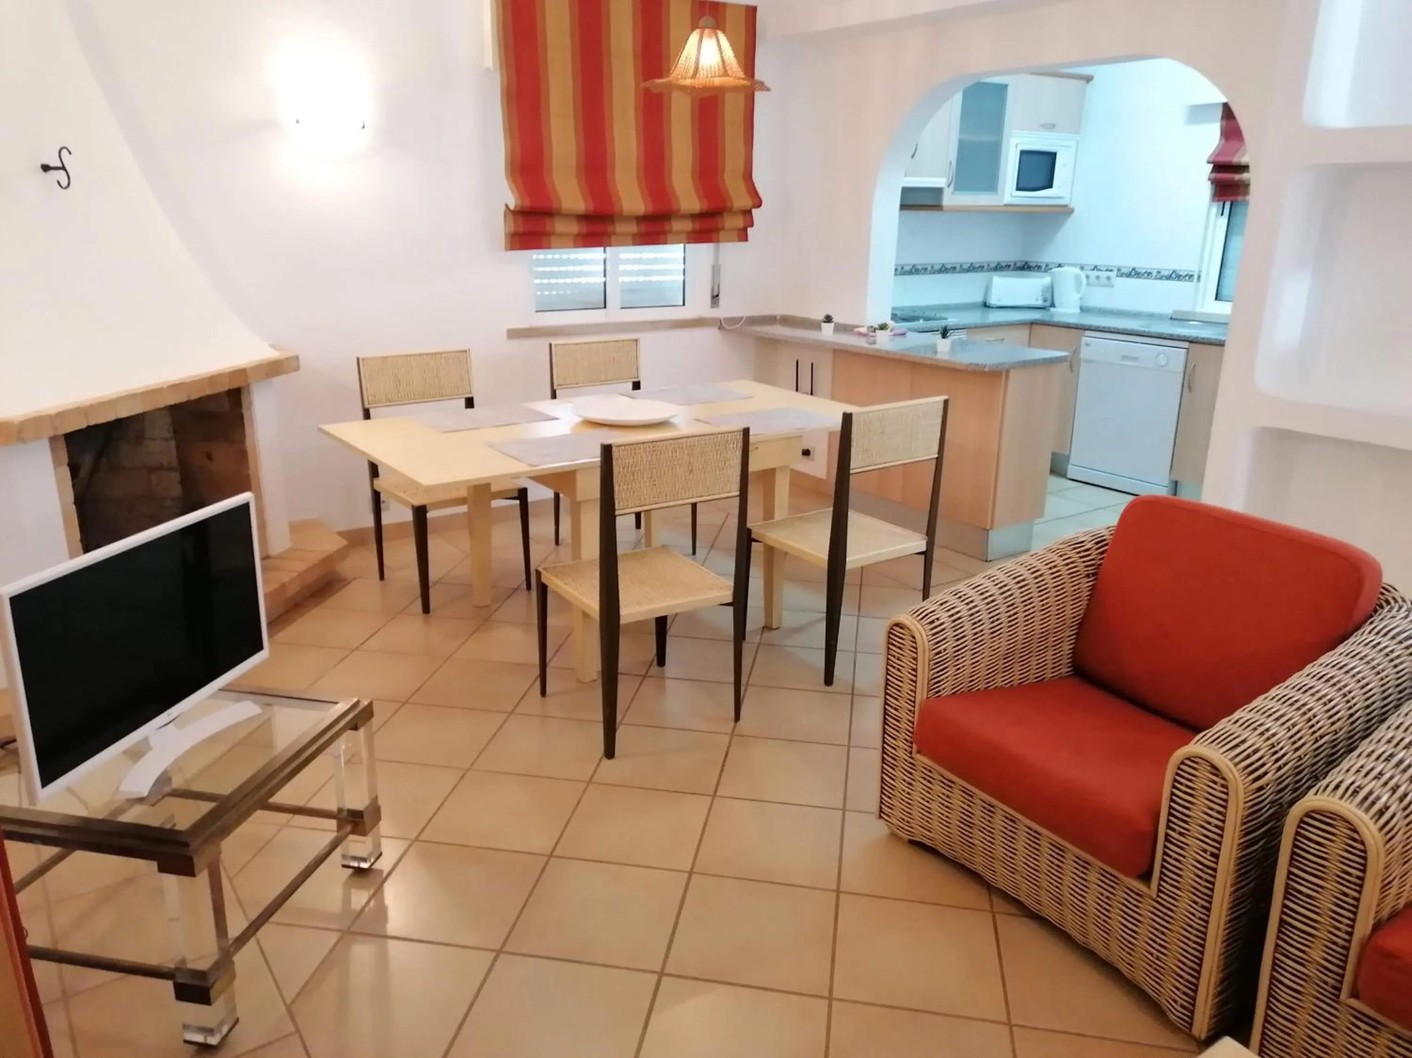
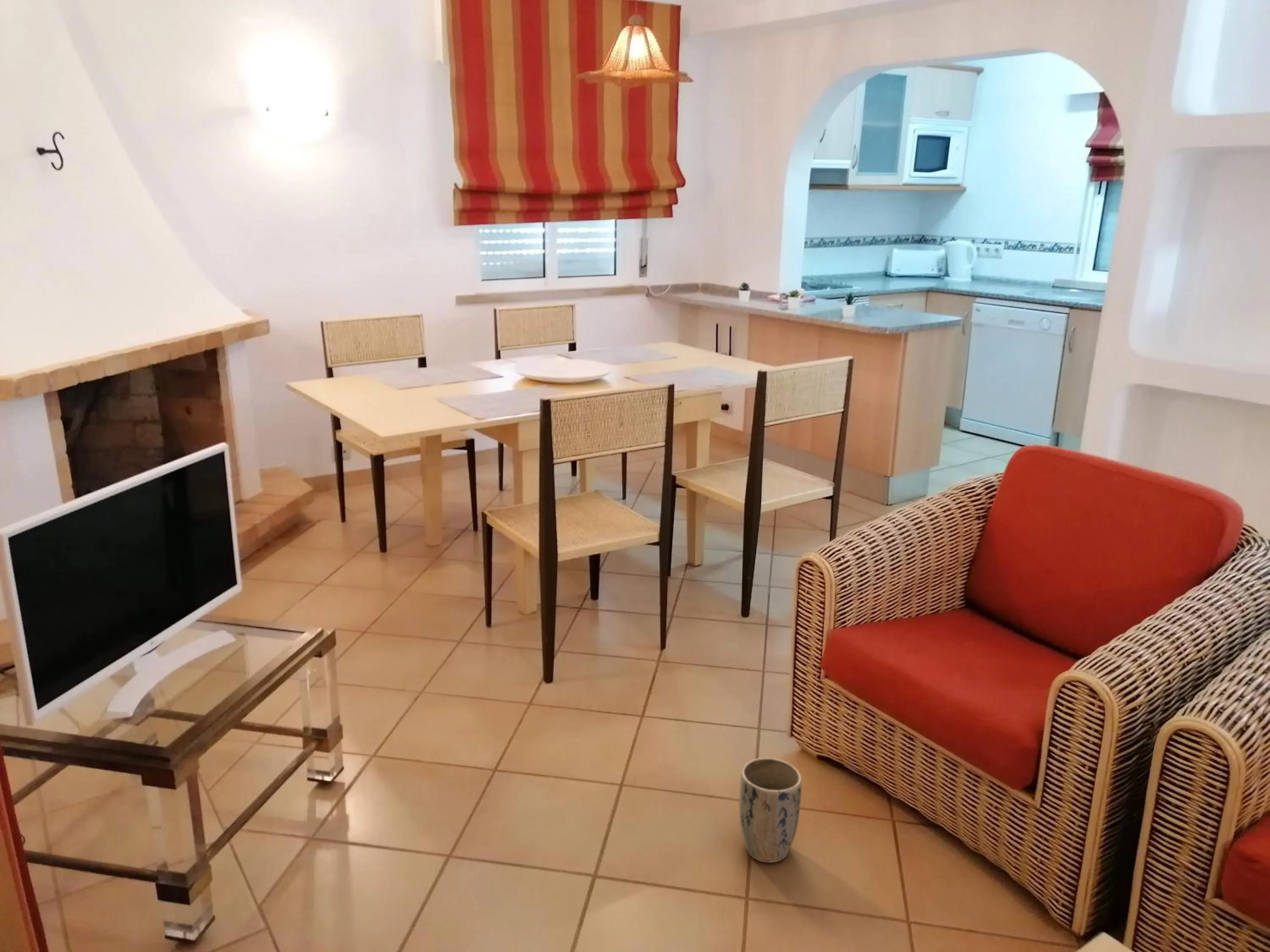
+ plant pot [739,757,802,863]
